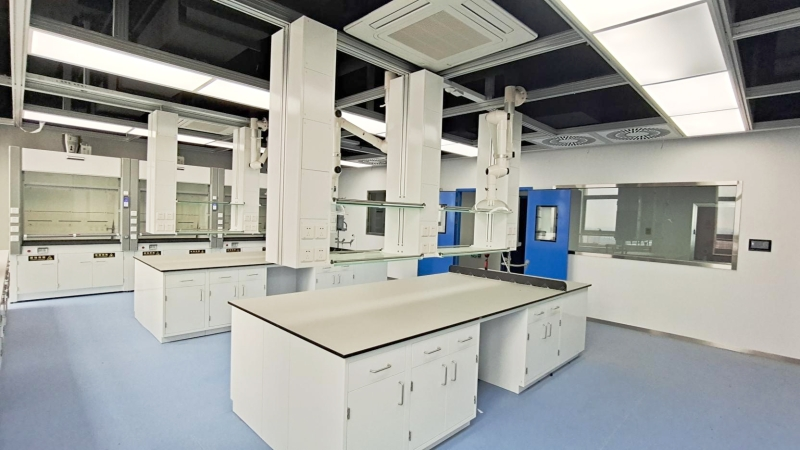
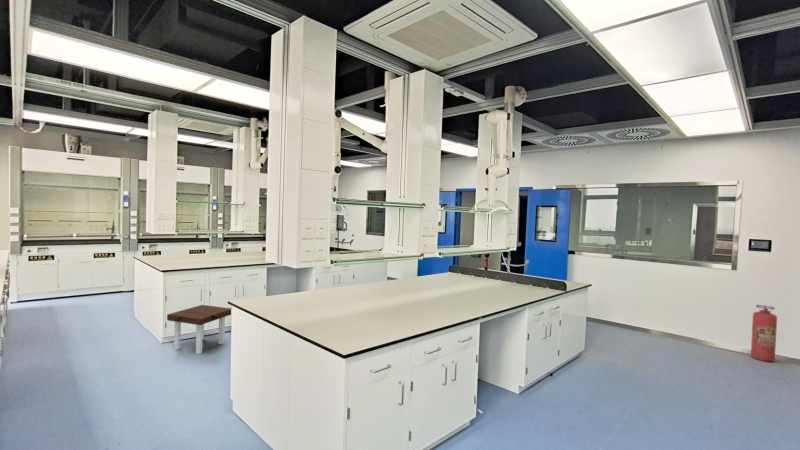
+ side table [166,304,232,355]
+ fire extinguisher [750,304,778,363]
